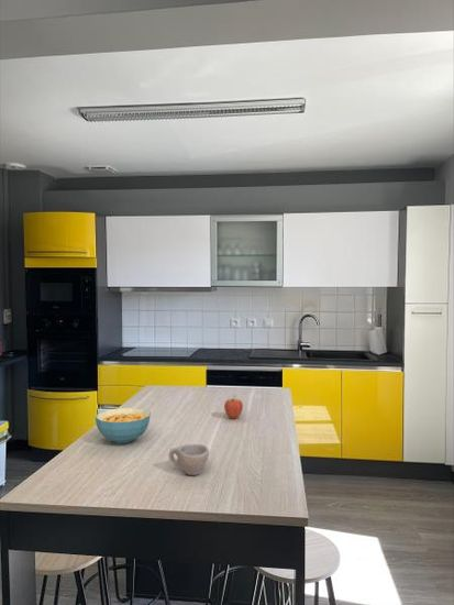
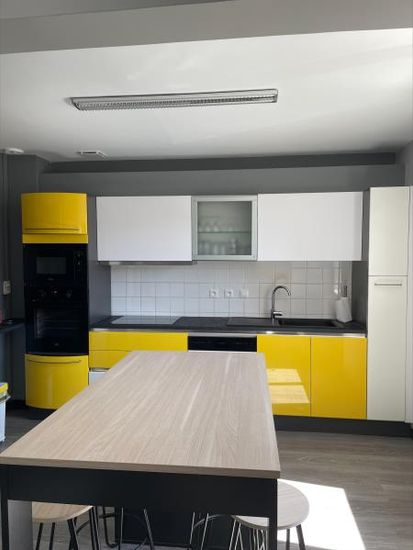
- cereal bowl [95,407,152,444]
- fruit [223,394,244,420]
- cup [167,443,210,476]
